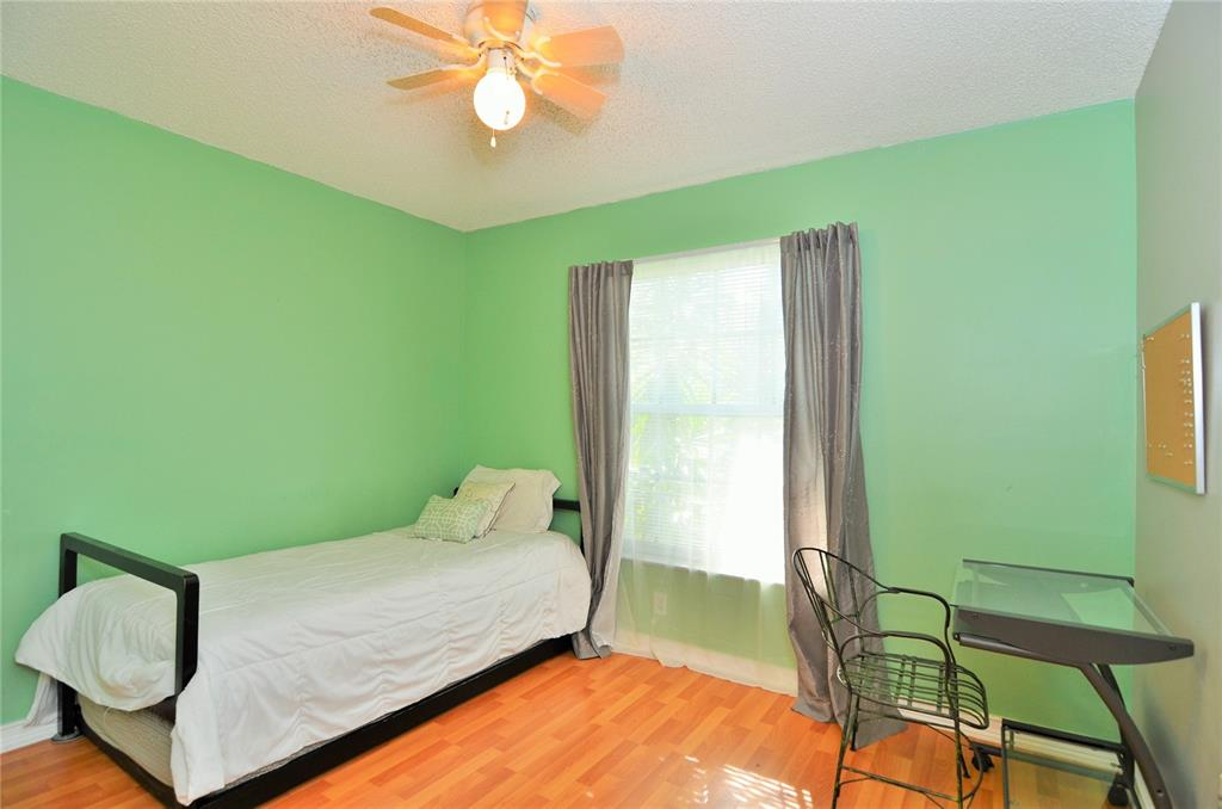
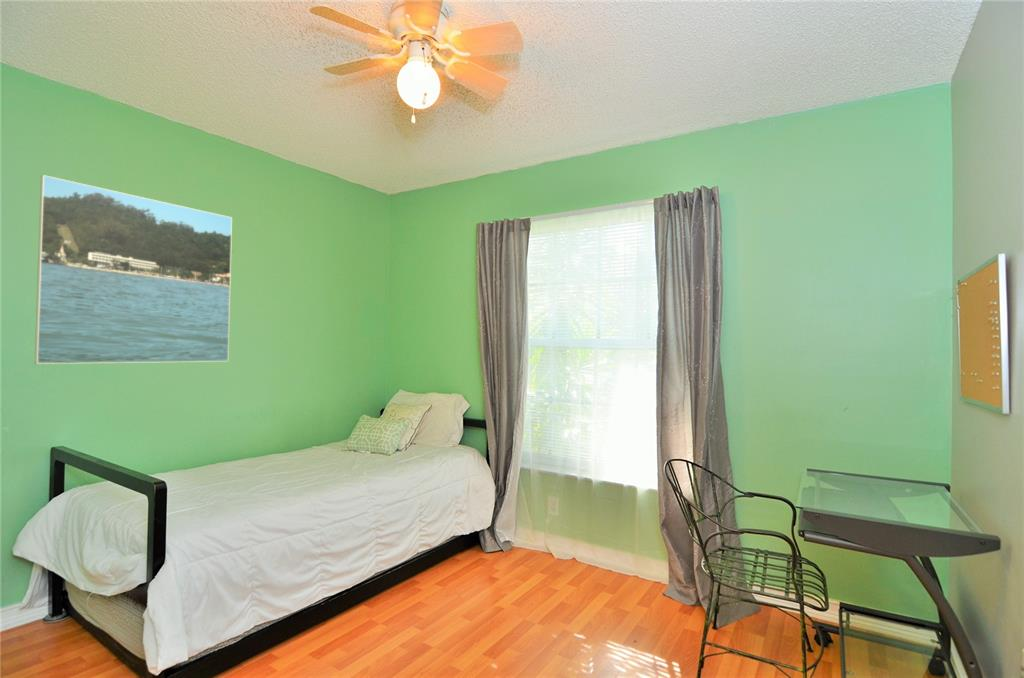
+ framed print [34,174,233,365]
